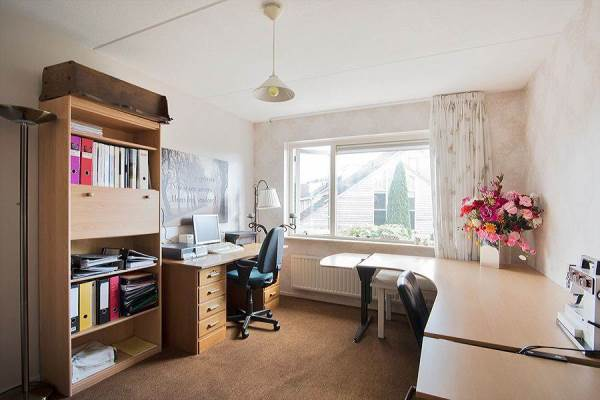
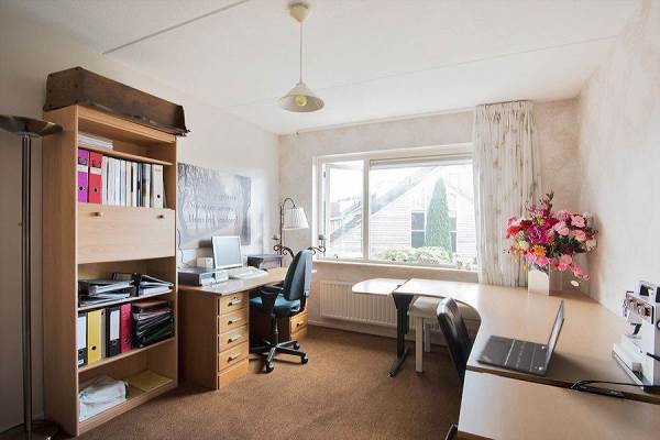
+ laptop [475,298,566,378]
